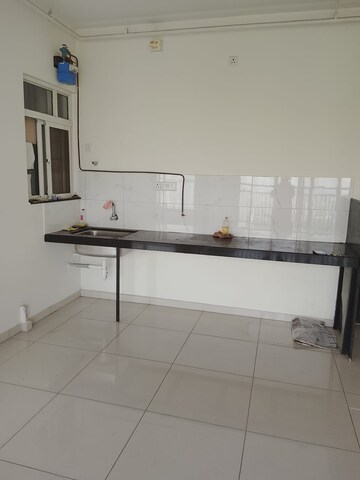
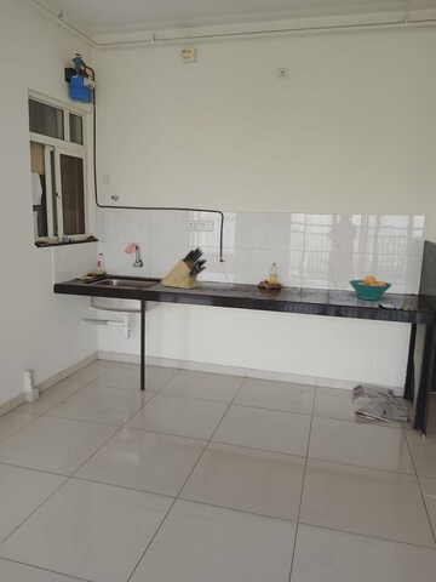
+ knife block [160,246,208,290]
+ fruit bowl [348,274,392,302]
